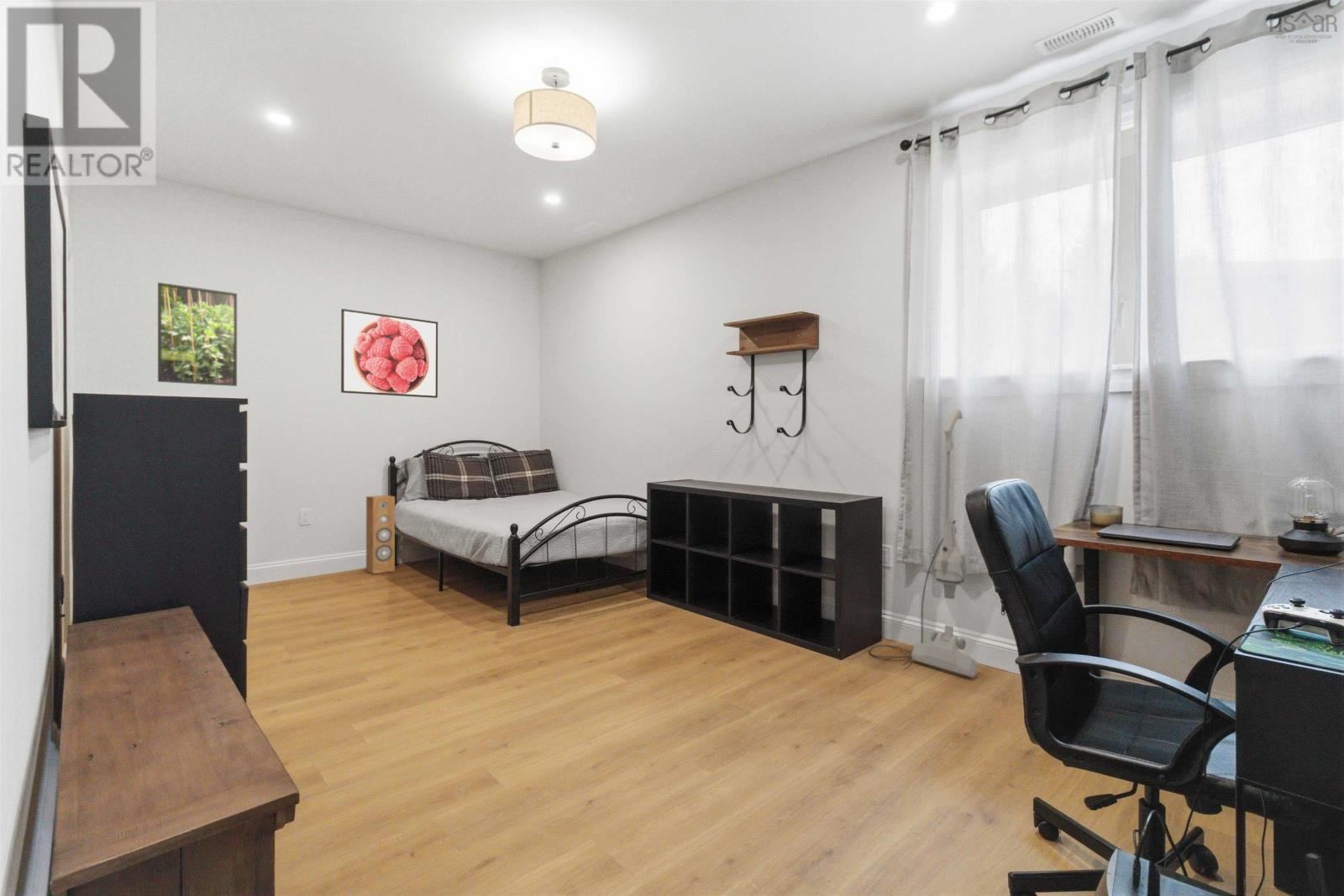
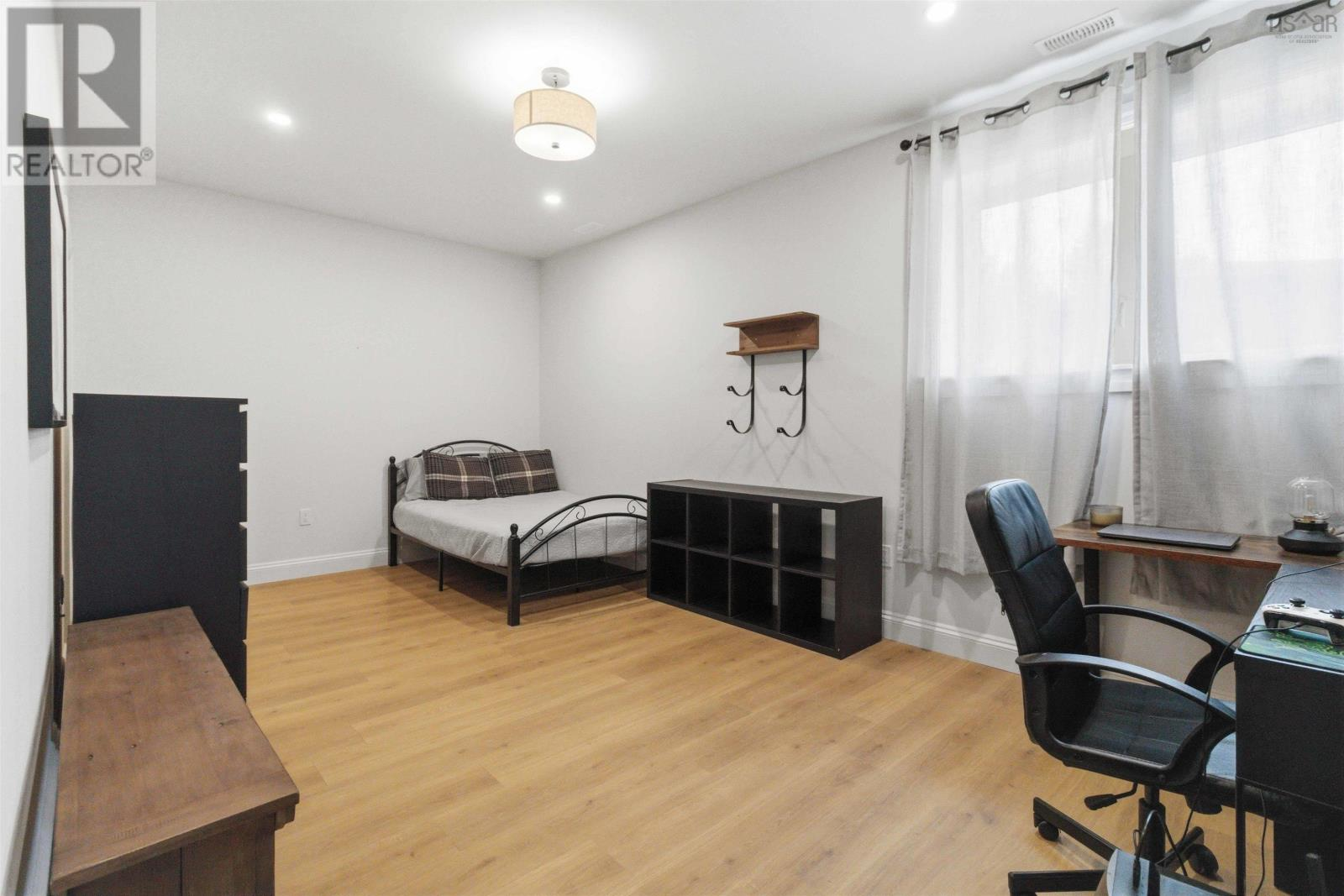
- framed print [157,281,238,387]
- speaker [365,495,396,575]
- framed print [340,308,438,399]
- vacuum cleaner [868,408,979,679]
